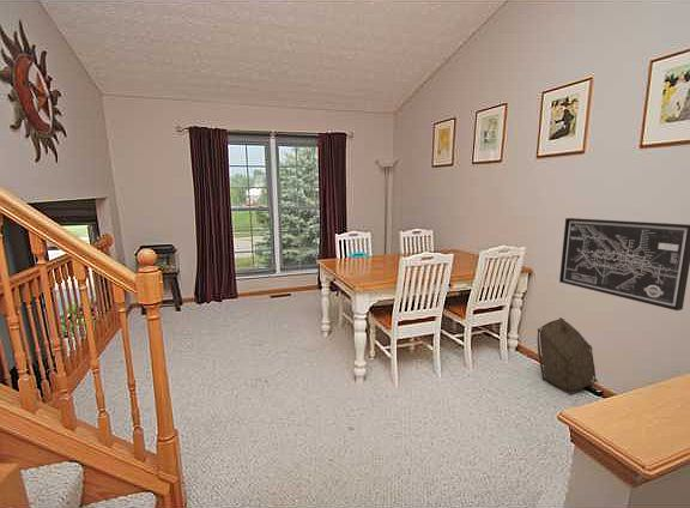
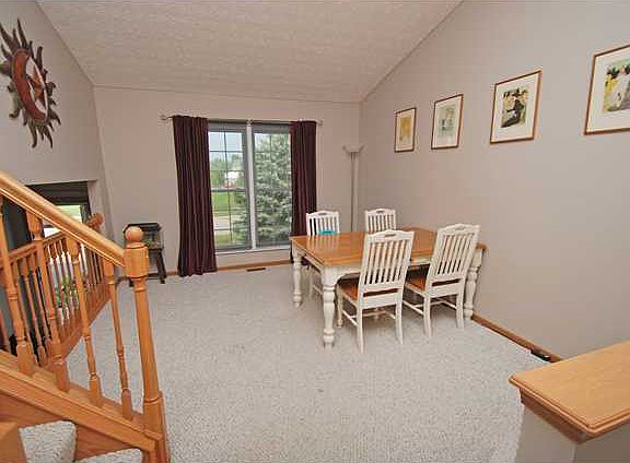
- wall art [558,217,690,312]
- backpack [537,316,599,395]
